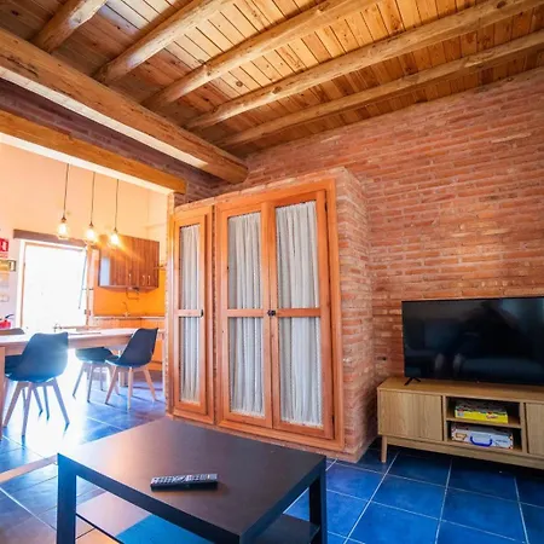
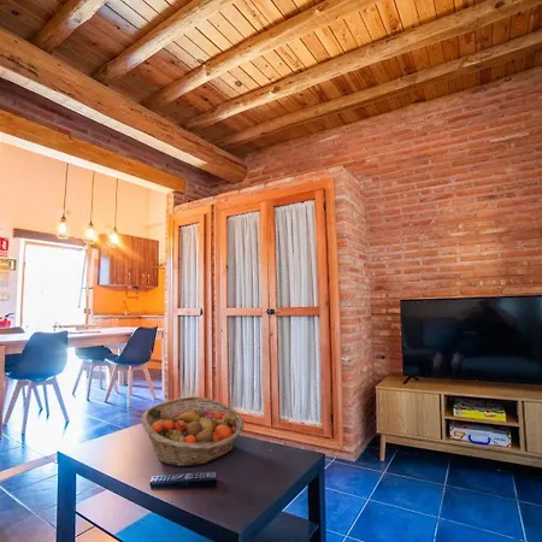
+ fruit basket [140,395,245,467]
